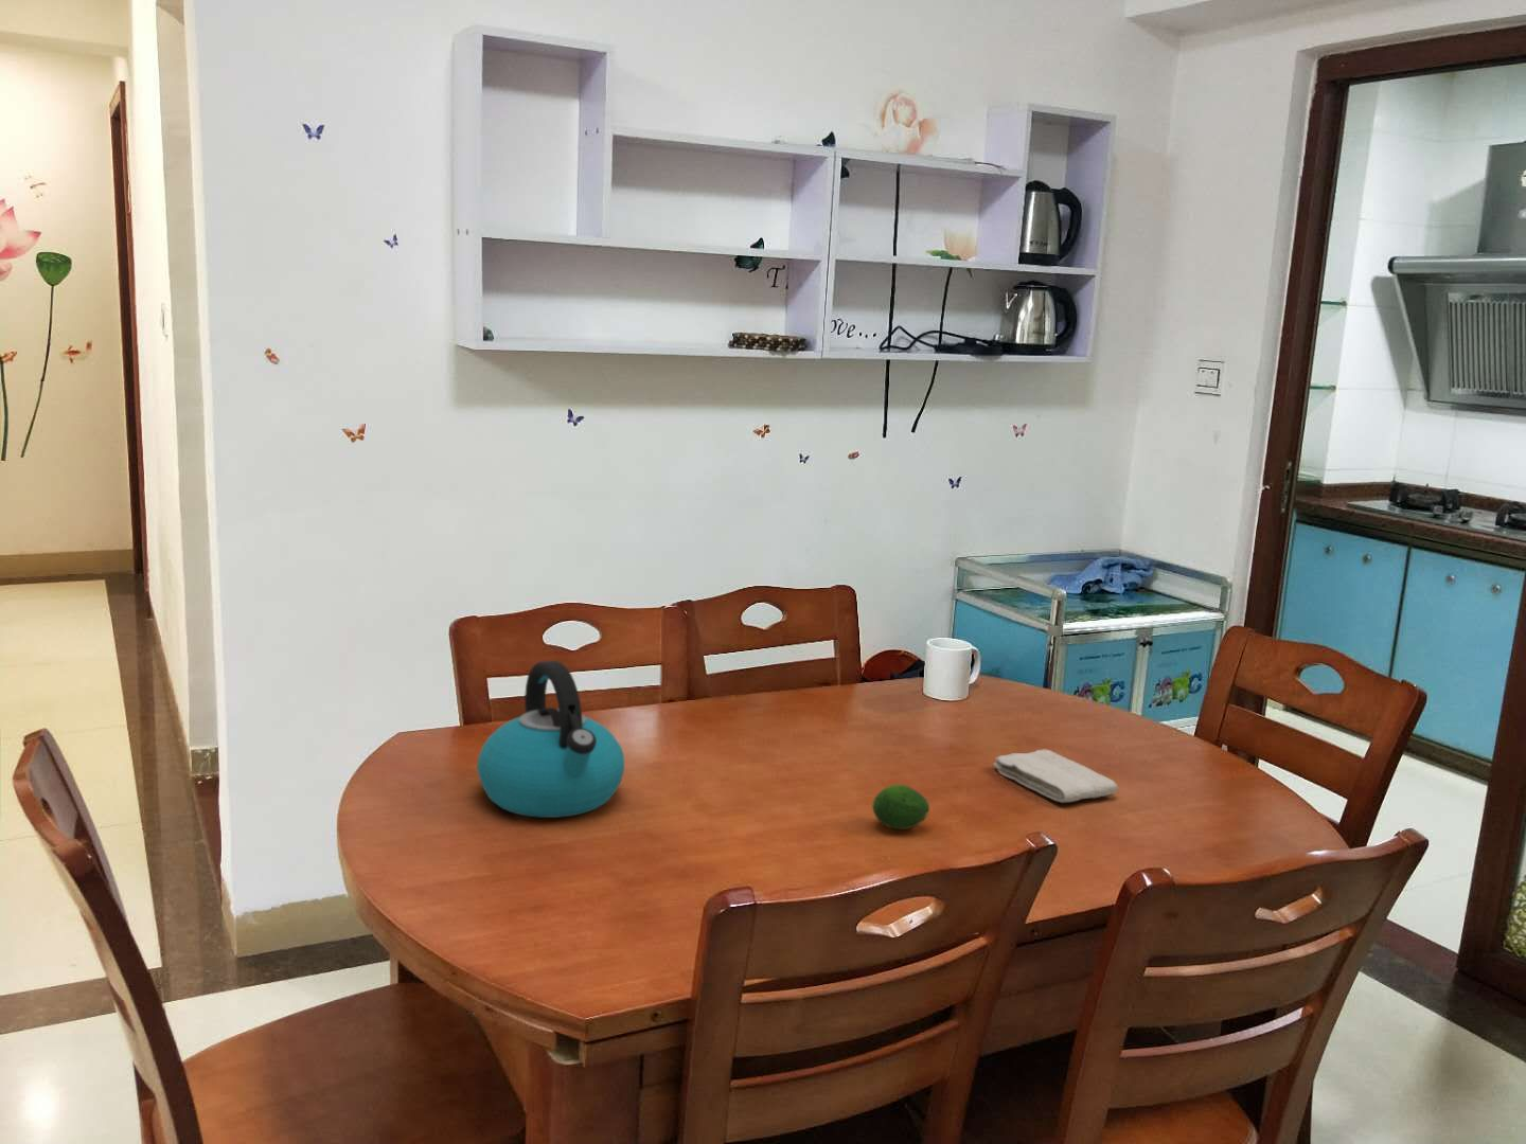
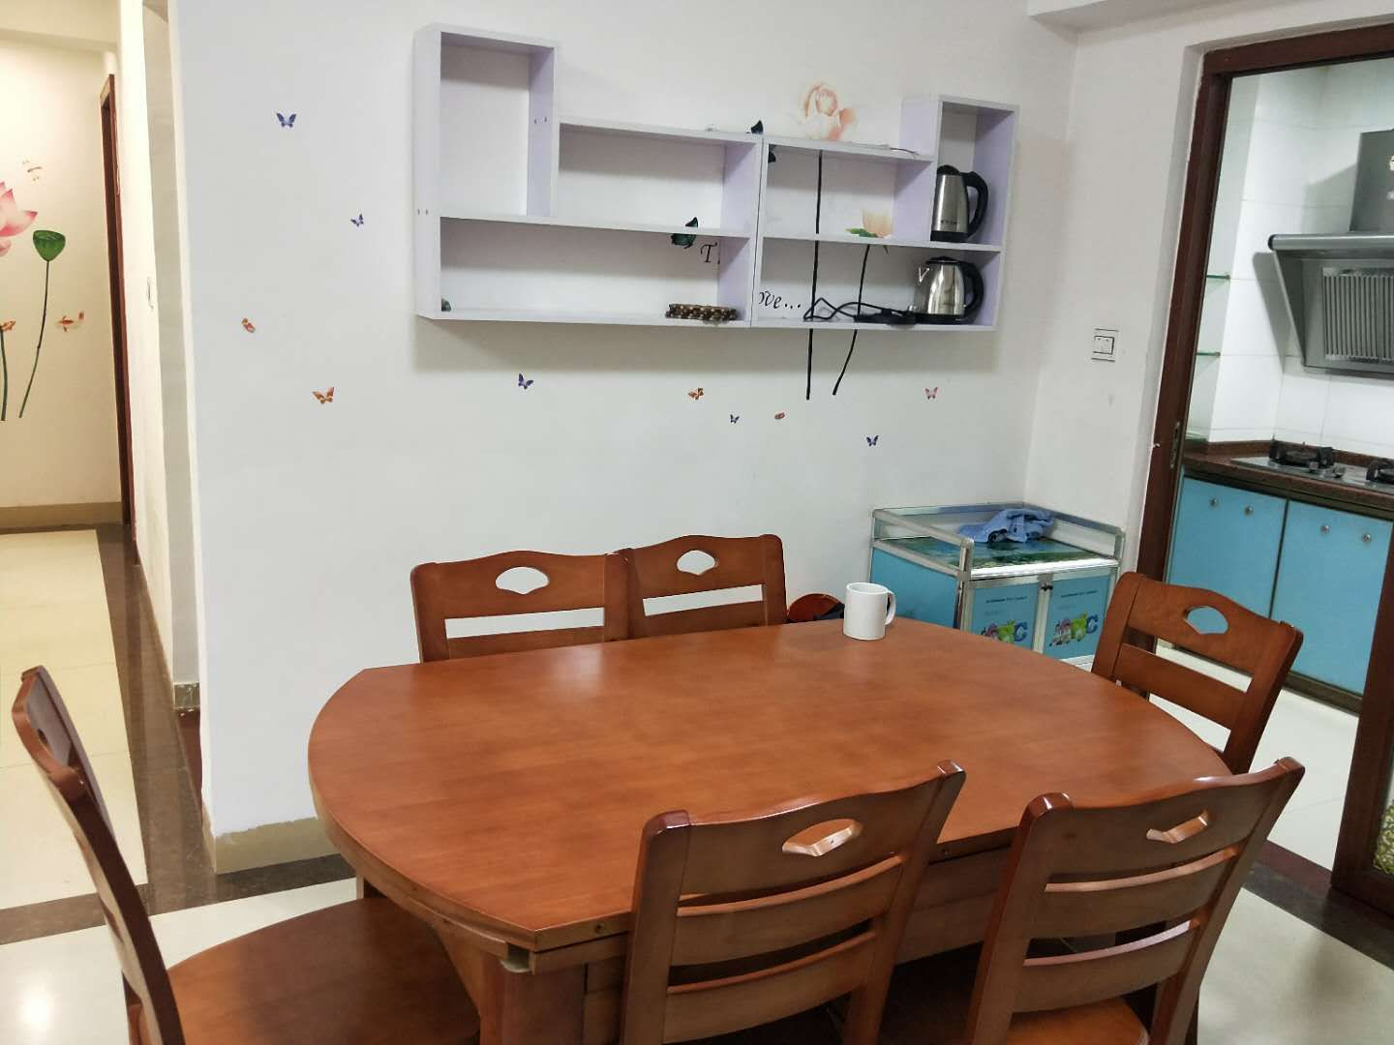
- fruit [871,783,930,830]
- kettle [476,660,625,818]
- washcloth [993,747,1119,804]
